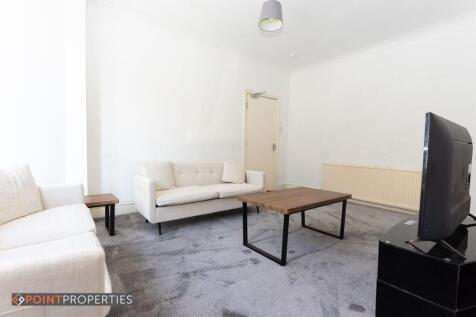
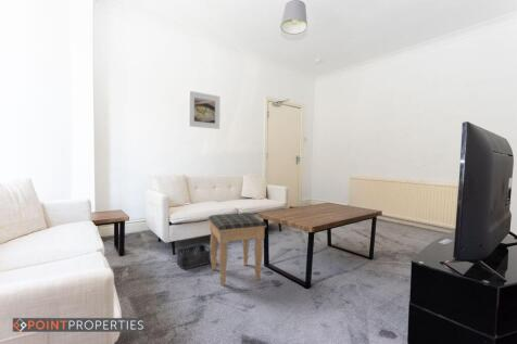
+ footstool [207,212,267,288]
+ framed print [188,90,220,130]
+ storage bin [176,243,212,270]
